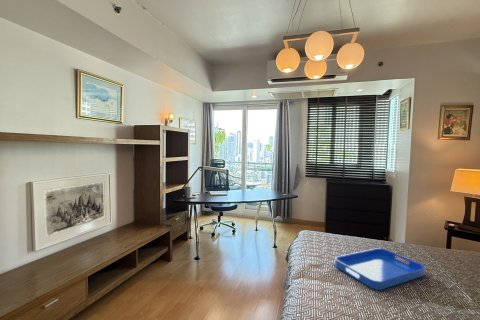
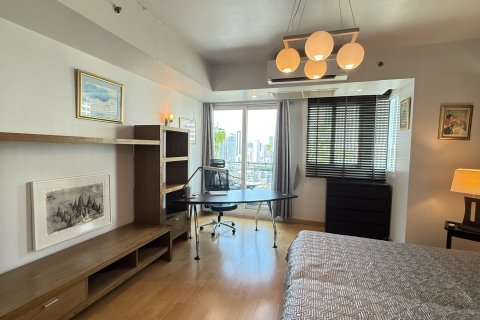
- serving tray [334,247,426,291]
